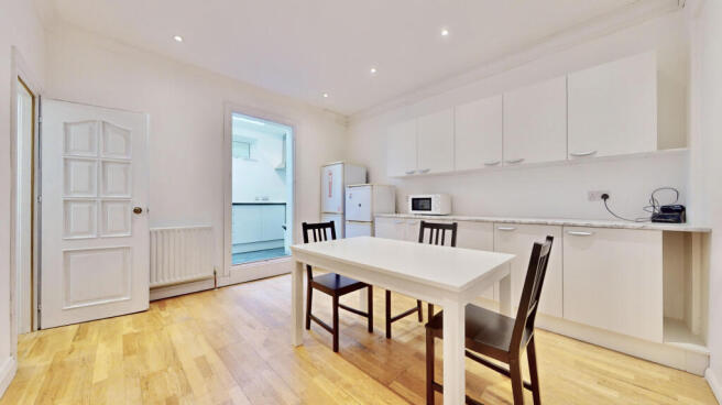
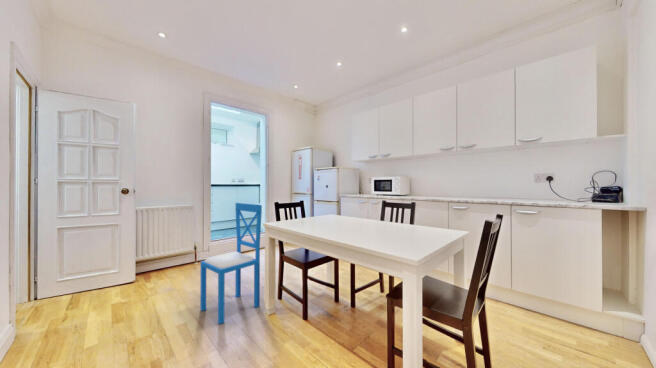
+ dining chair [199,202,263,325]
